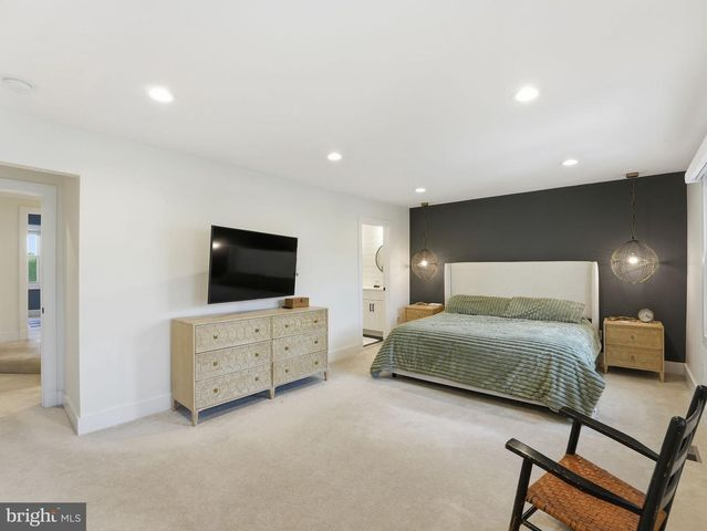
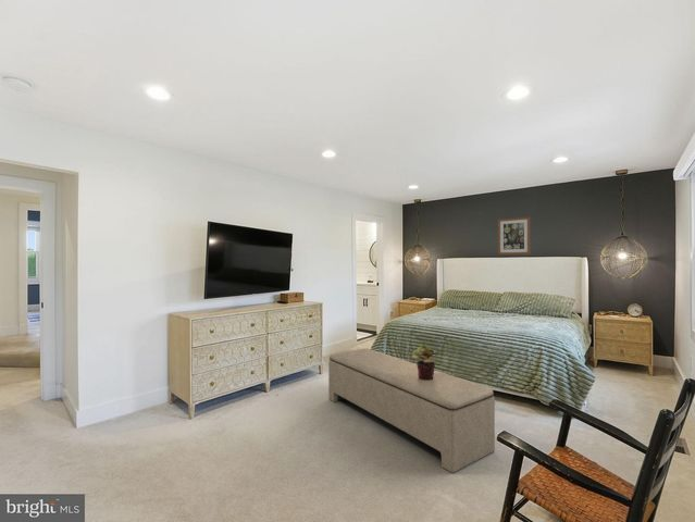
+ bench [327,347,496,474]
+ wall art [497,216,531,256]
+ potted plant [410,344,438,380]
